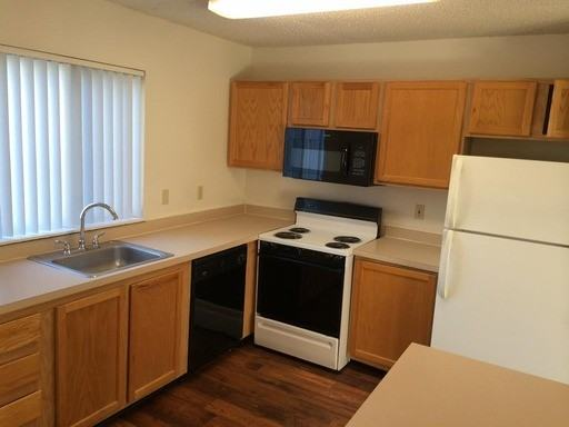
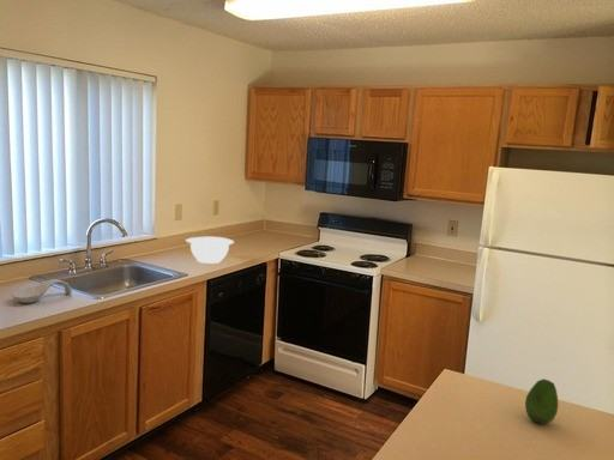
+ fruit [524,377,559,425]
+ spoon rest [11,278,73,304]
+ mixing bowl [185,236,235,265]
